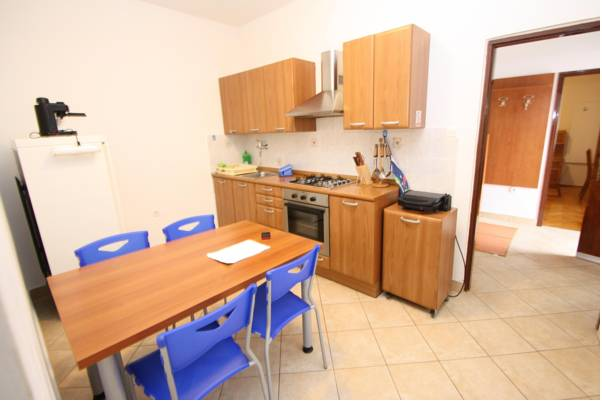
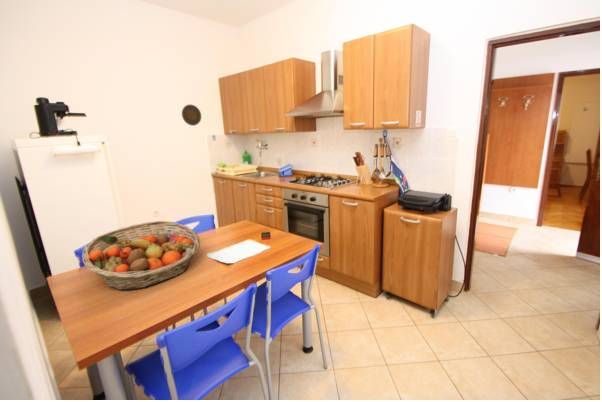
+ decorative plate [181,103,202,127]
+ fruit basket [81,220,201,291]
